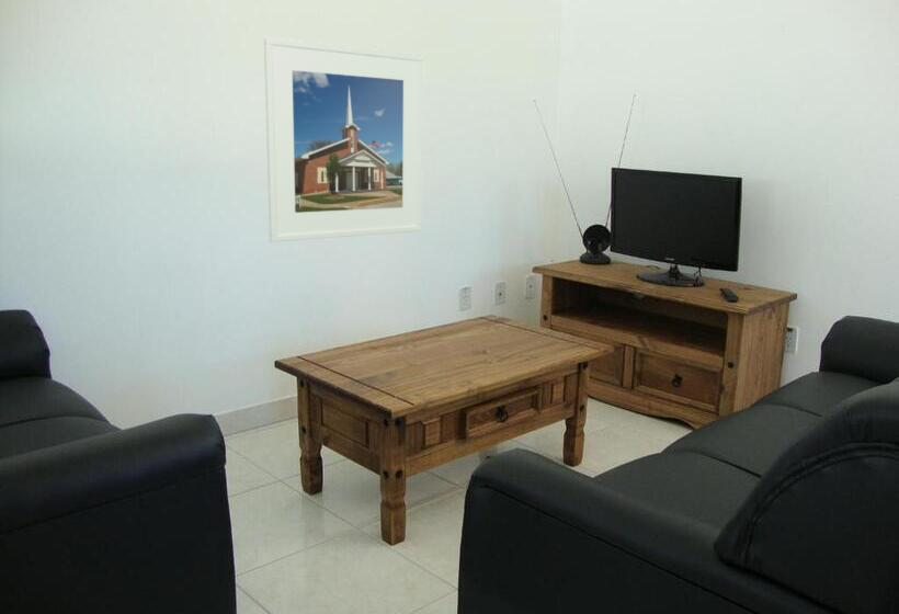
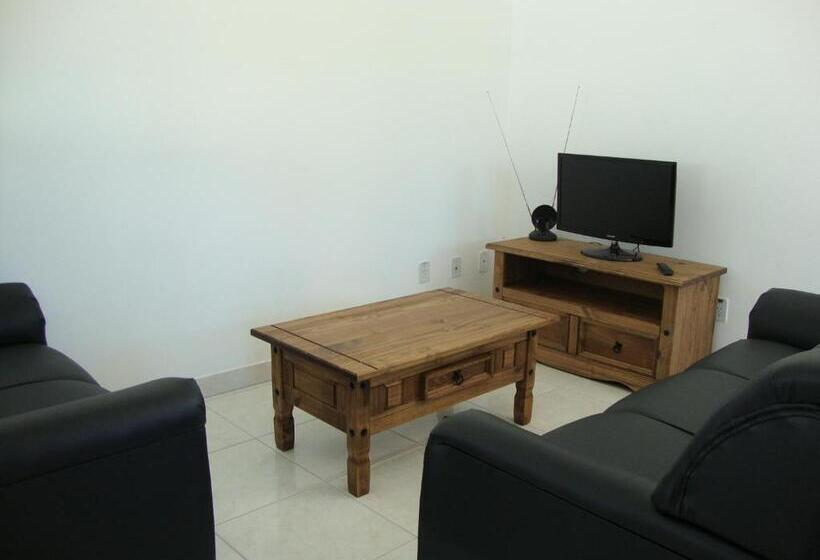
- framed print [263,36,425,243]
